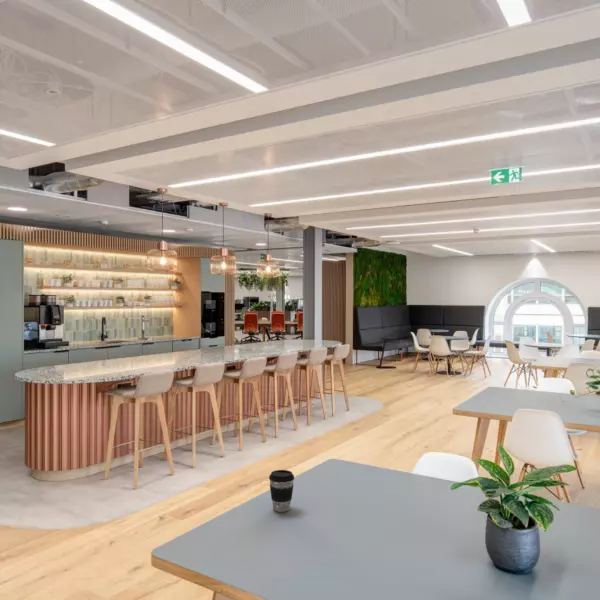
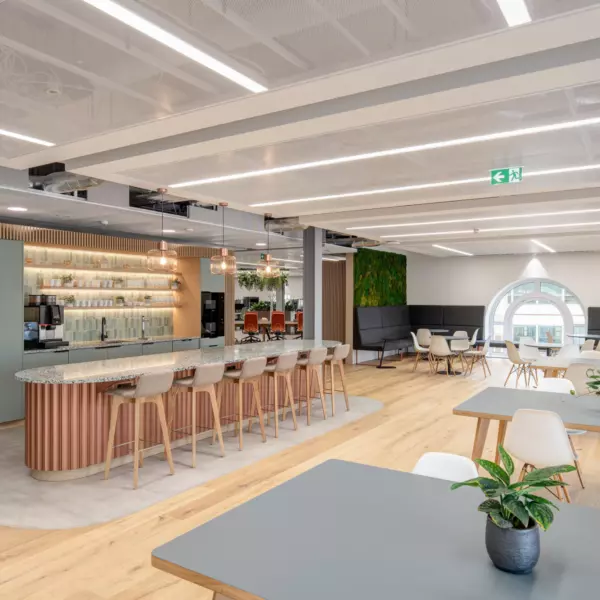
- coffee cup [268,469,295,513]
